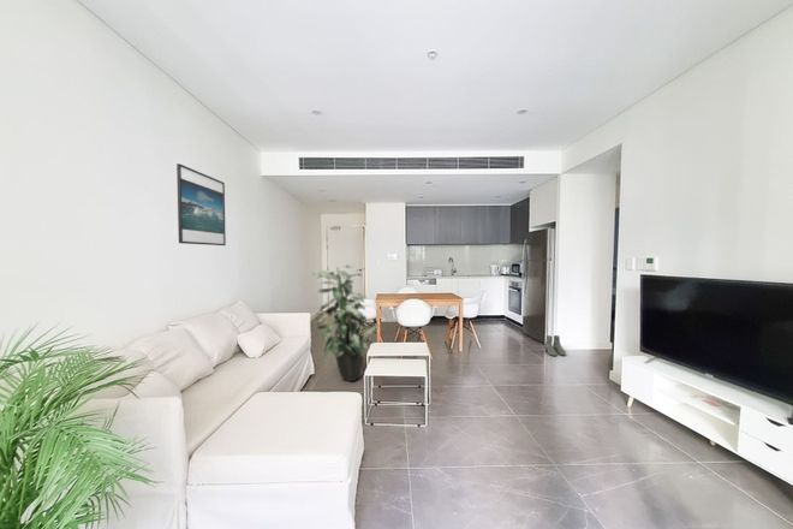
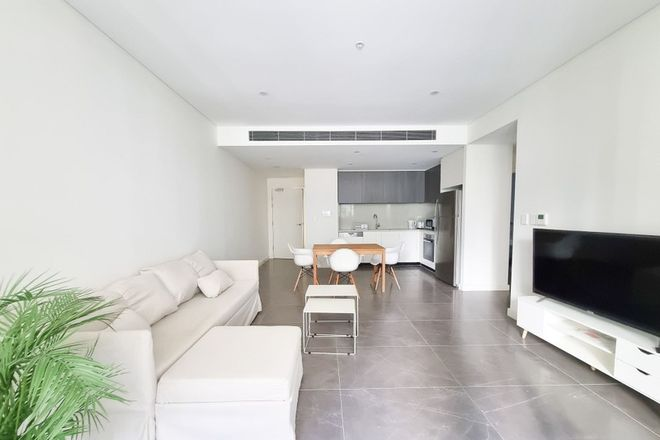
- boots [543,334,567,357]
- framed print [175,162,227,246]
- indoor plant [311,263,380,382]
